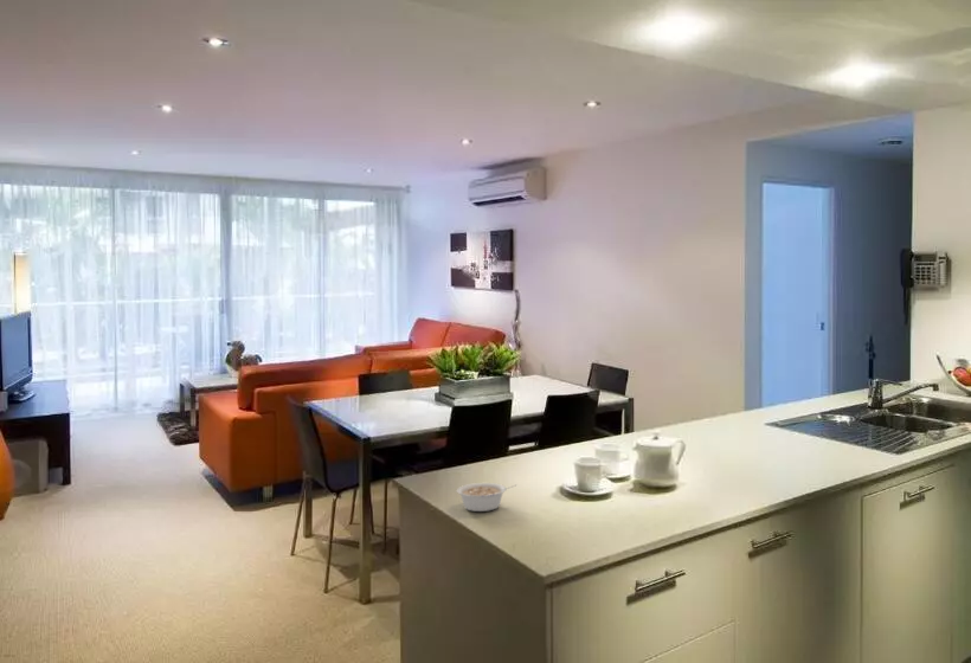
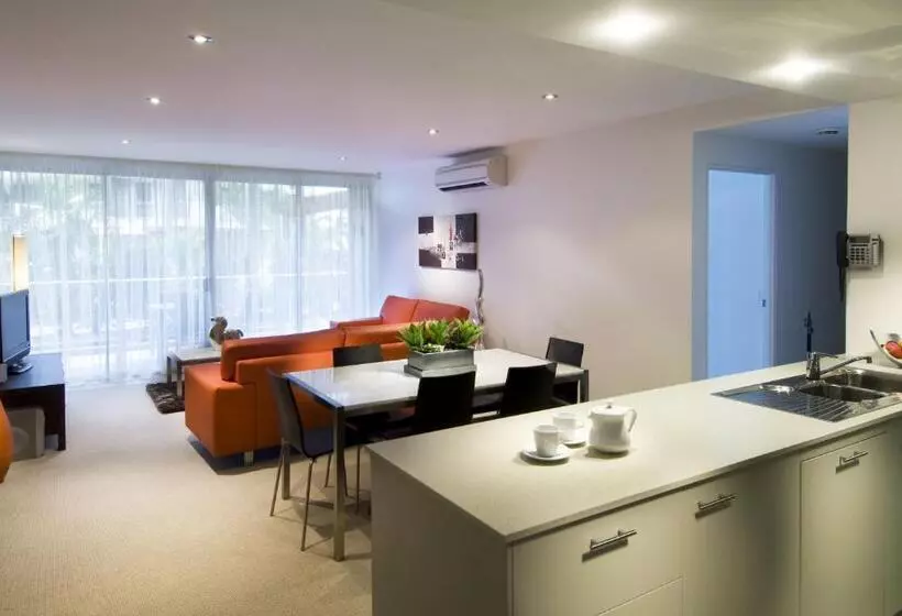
- legume [456,482,516,513]
